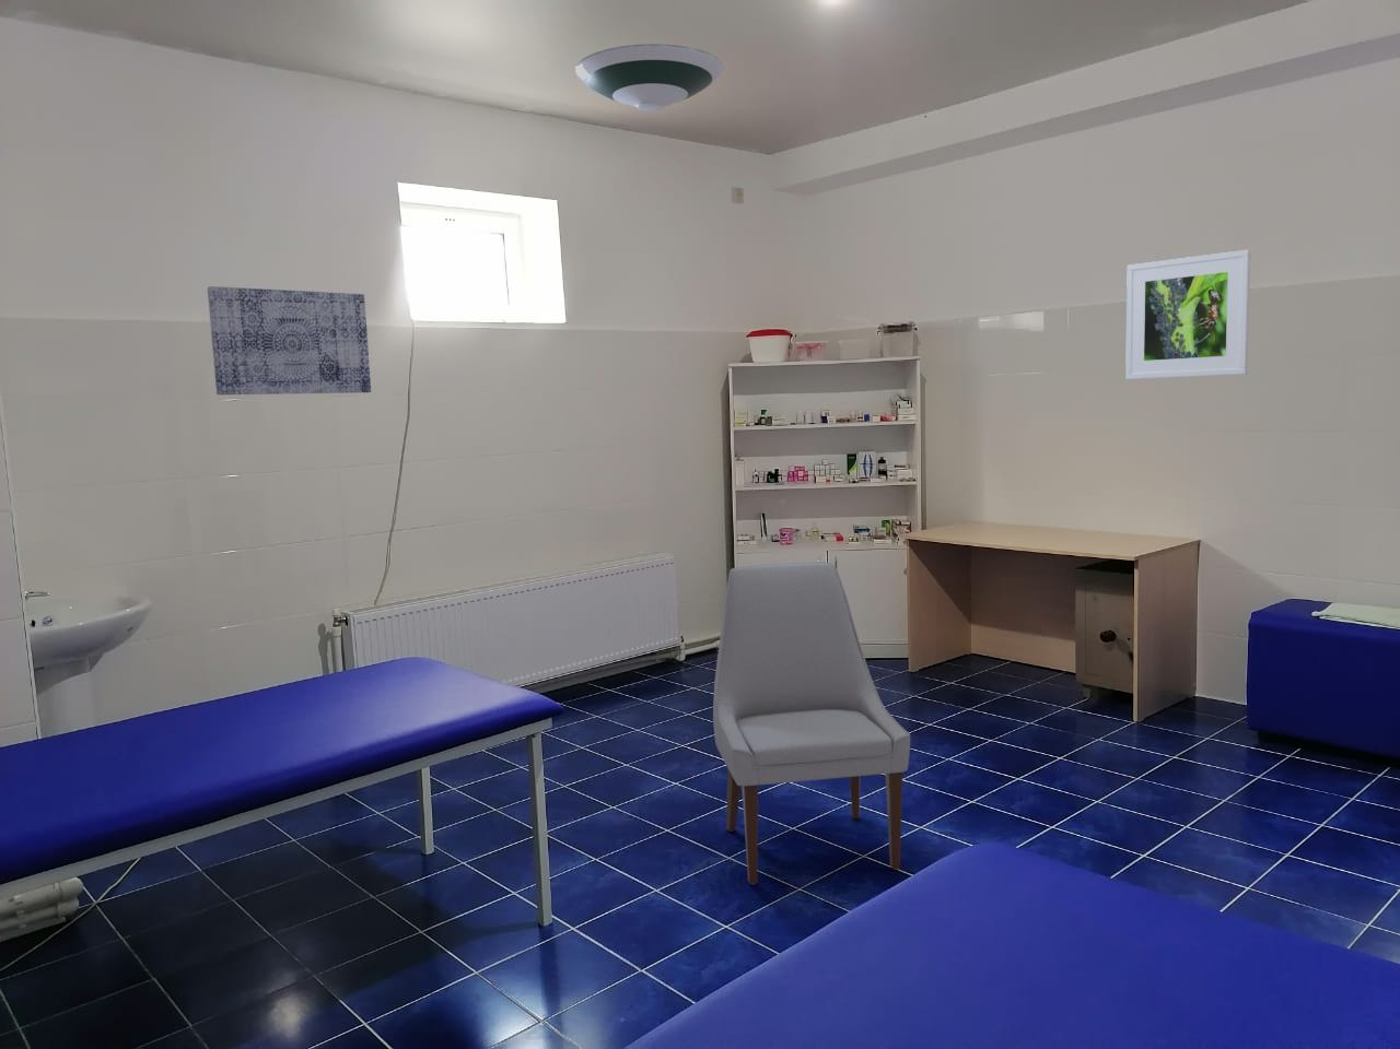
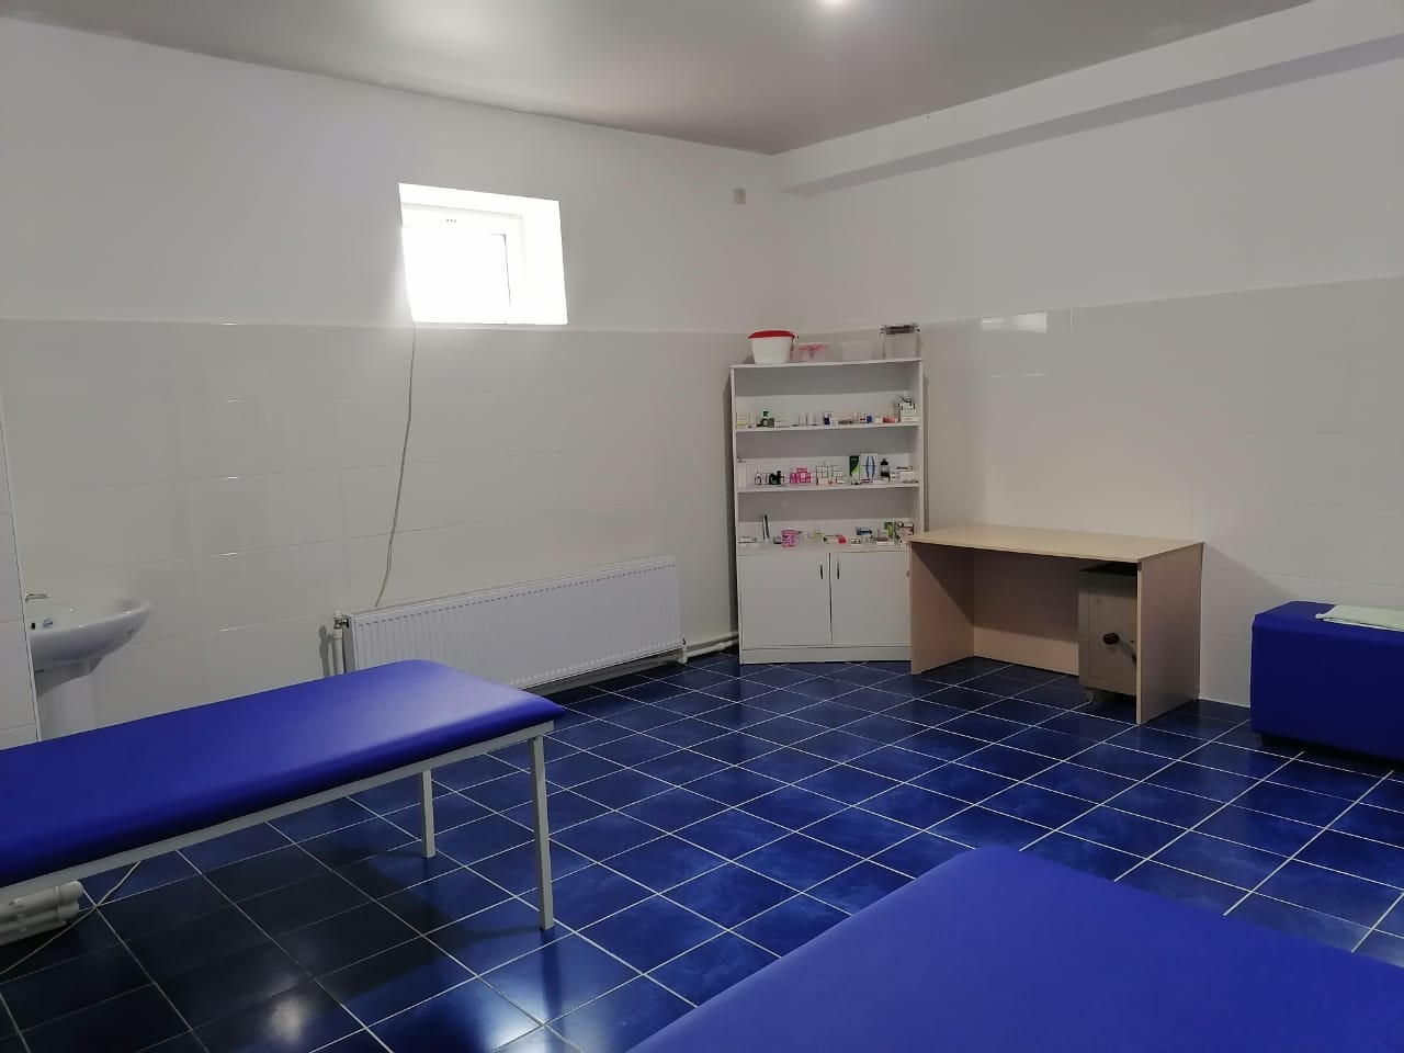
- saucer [574,43,724,112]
- wall art [207,285,371,396]
- chair [712,562,911,885]
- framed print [1124,249,1251,380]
